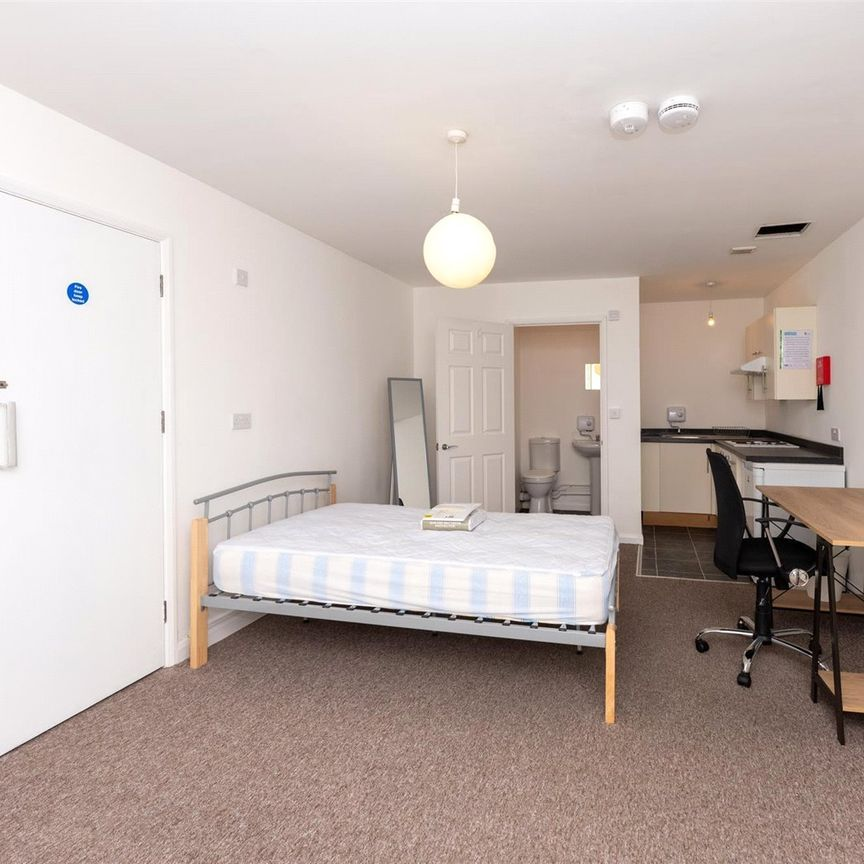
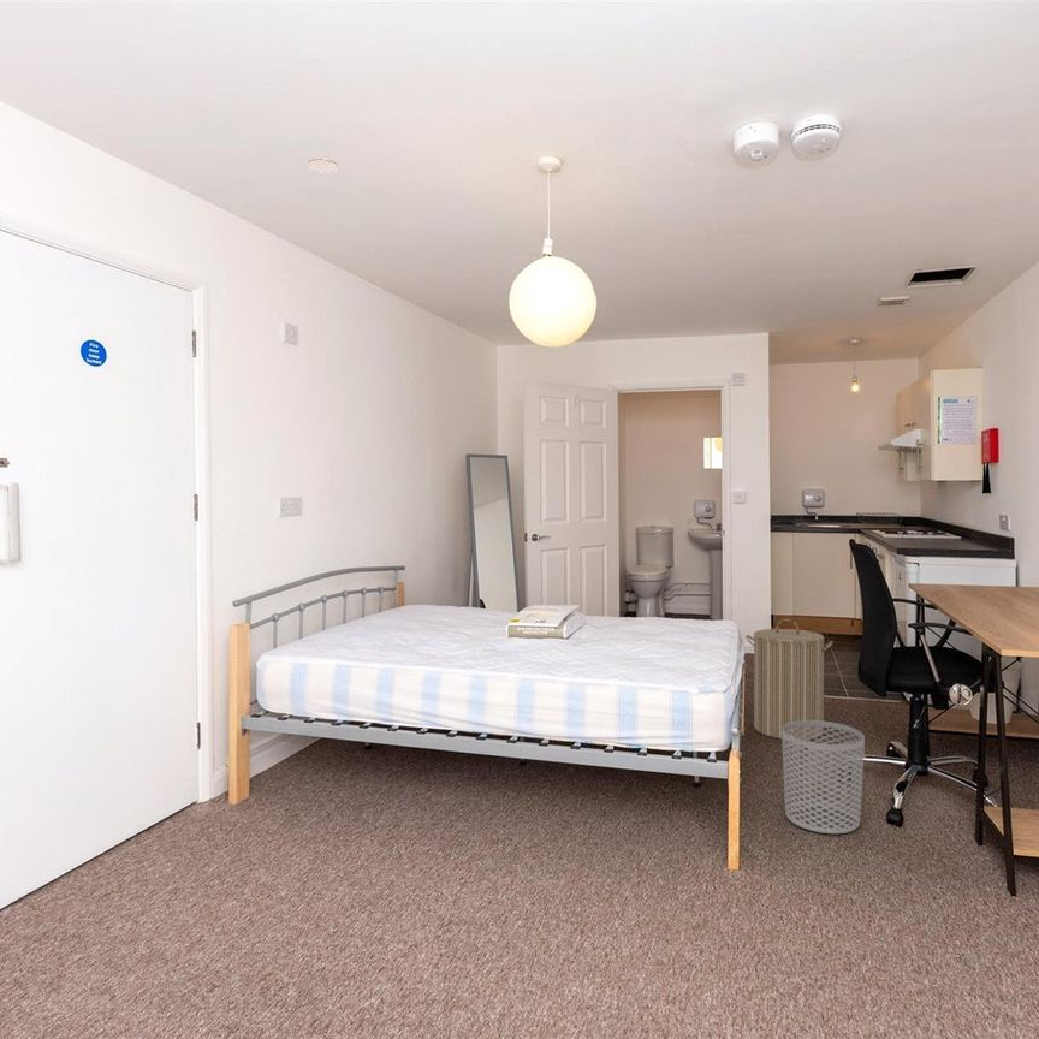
+ laundry hamper [744,618,835,741]
+ recessed light [307,153,339,176]
+ waste bin [782,720,866,835]
